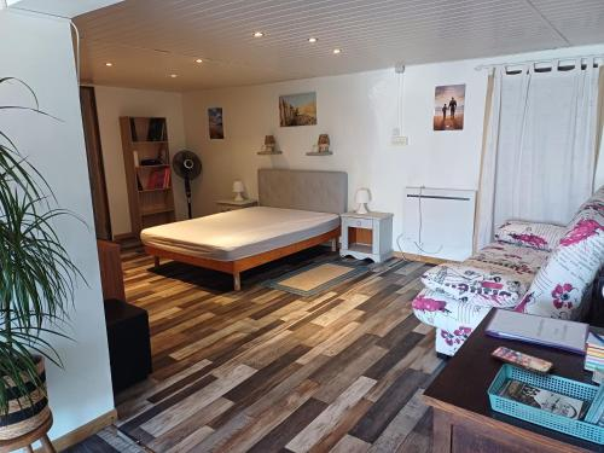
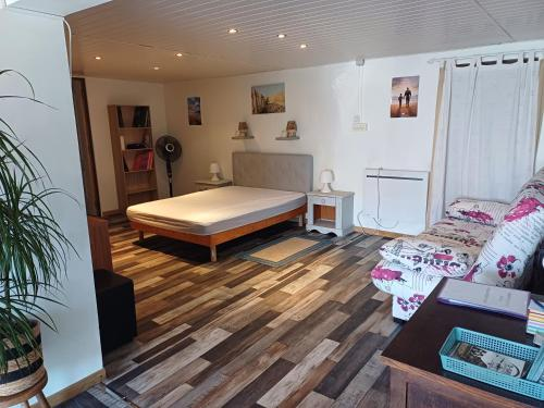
- smartphone [490,345,554,376]
